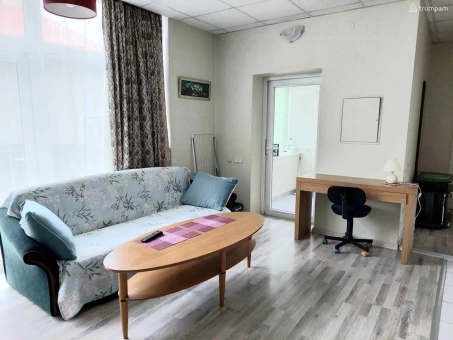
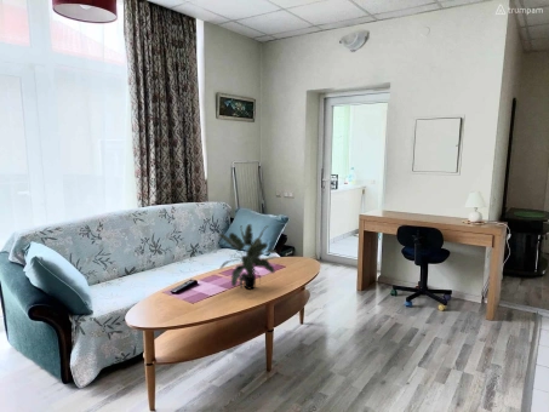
+ potted plant [217,223,279,291]
